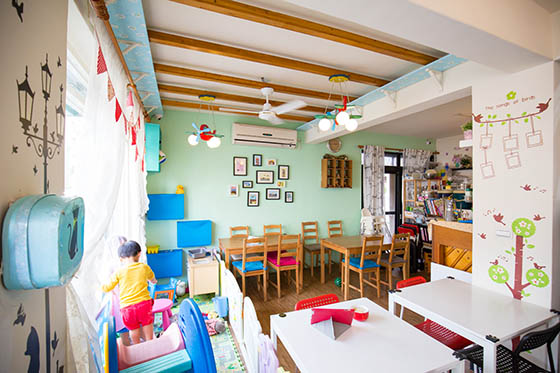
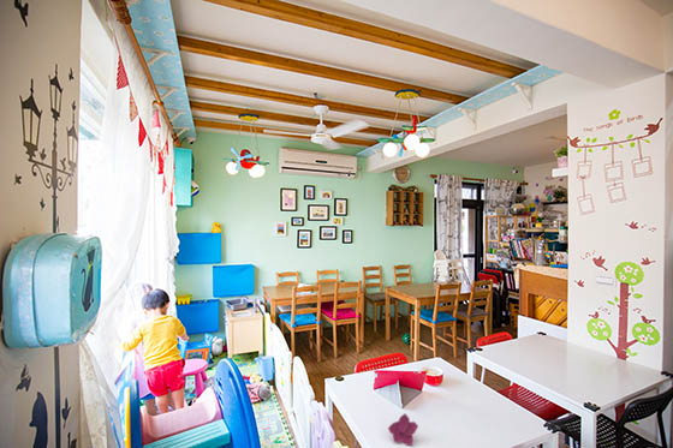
+ flower [387,413,419,447]
